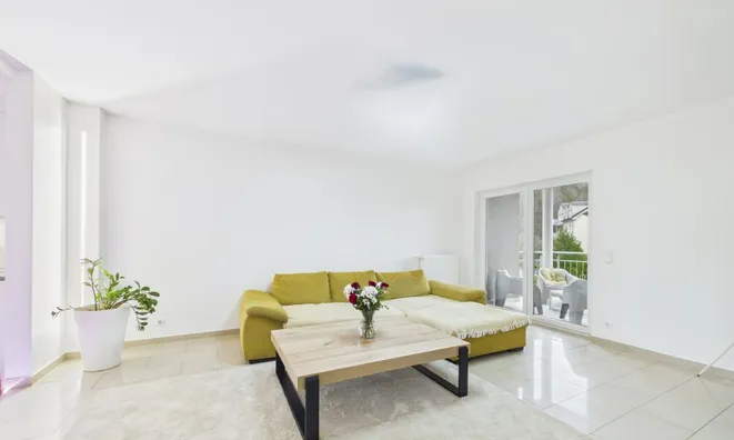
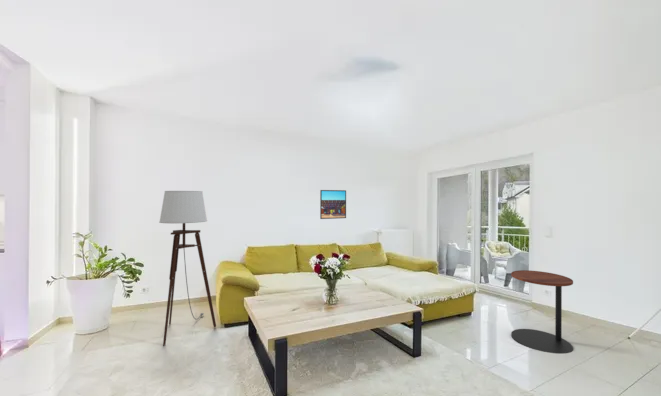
+ side table [510,269,574,354]
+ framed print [319,189,347,220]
+ floor lamp [158,190,217,347]
